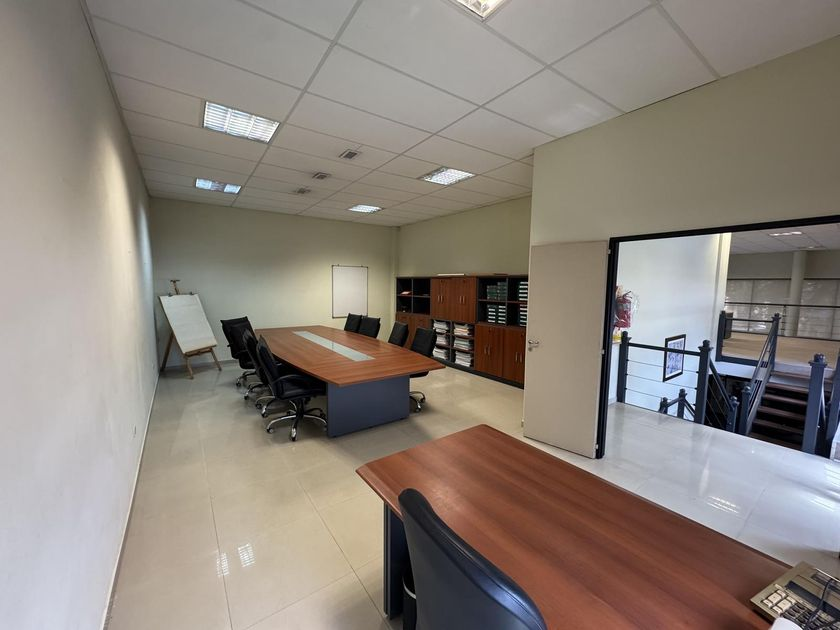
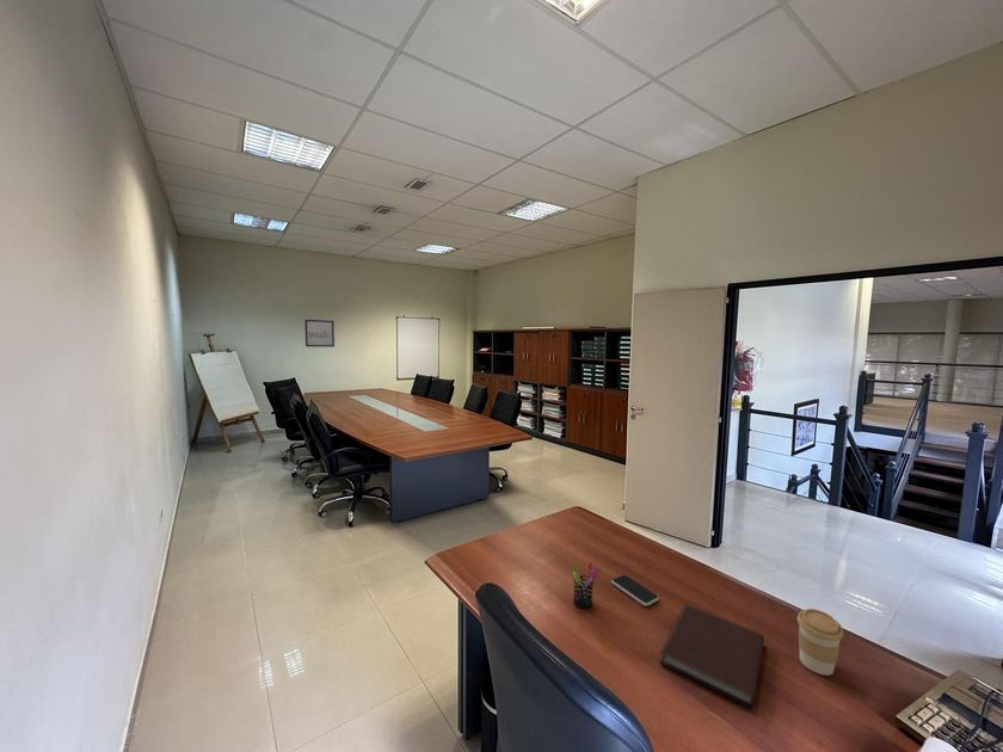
+ pen holder [572,561,601,610]
+ wall art [303,319,336,349]
+ coffee cup [796,608,844,677]
+ smartphone [610,574,660,608]
+ notebook [659,603,765,709]
